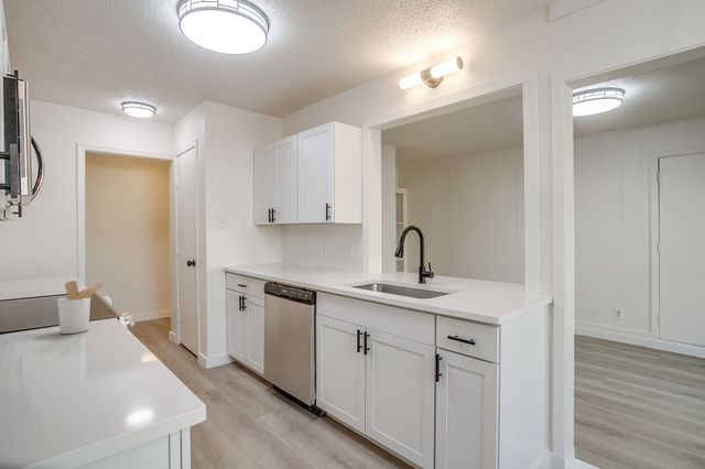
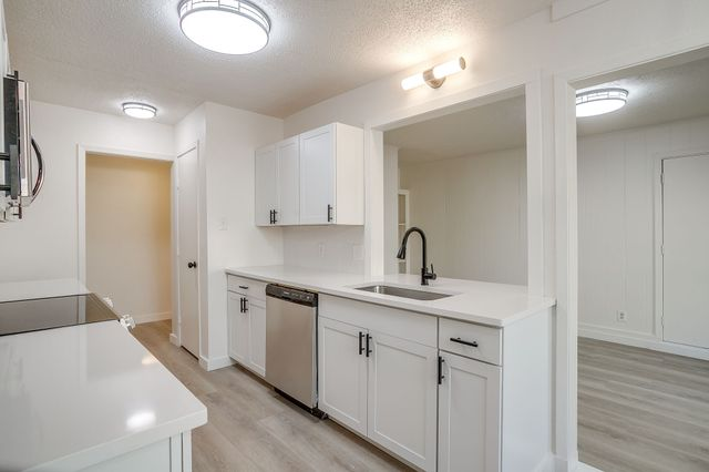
- utensil holder [57,280,105,335]
